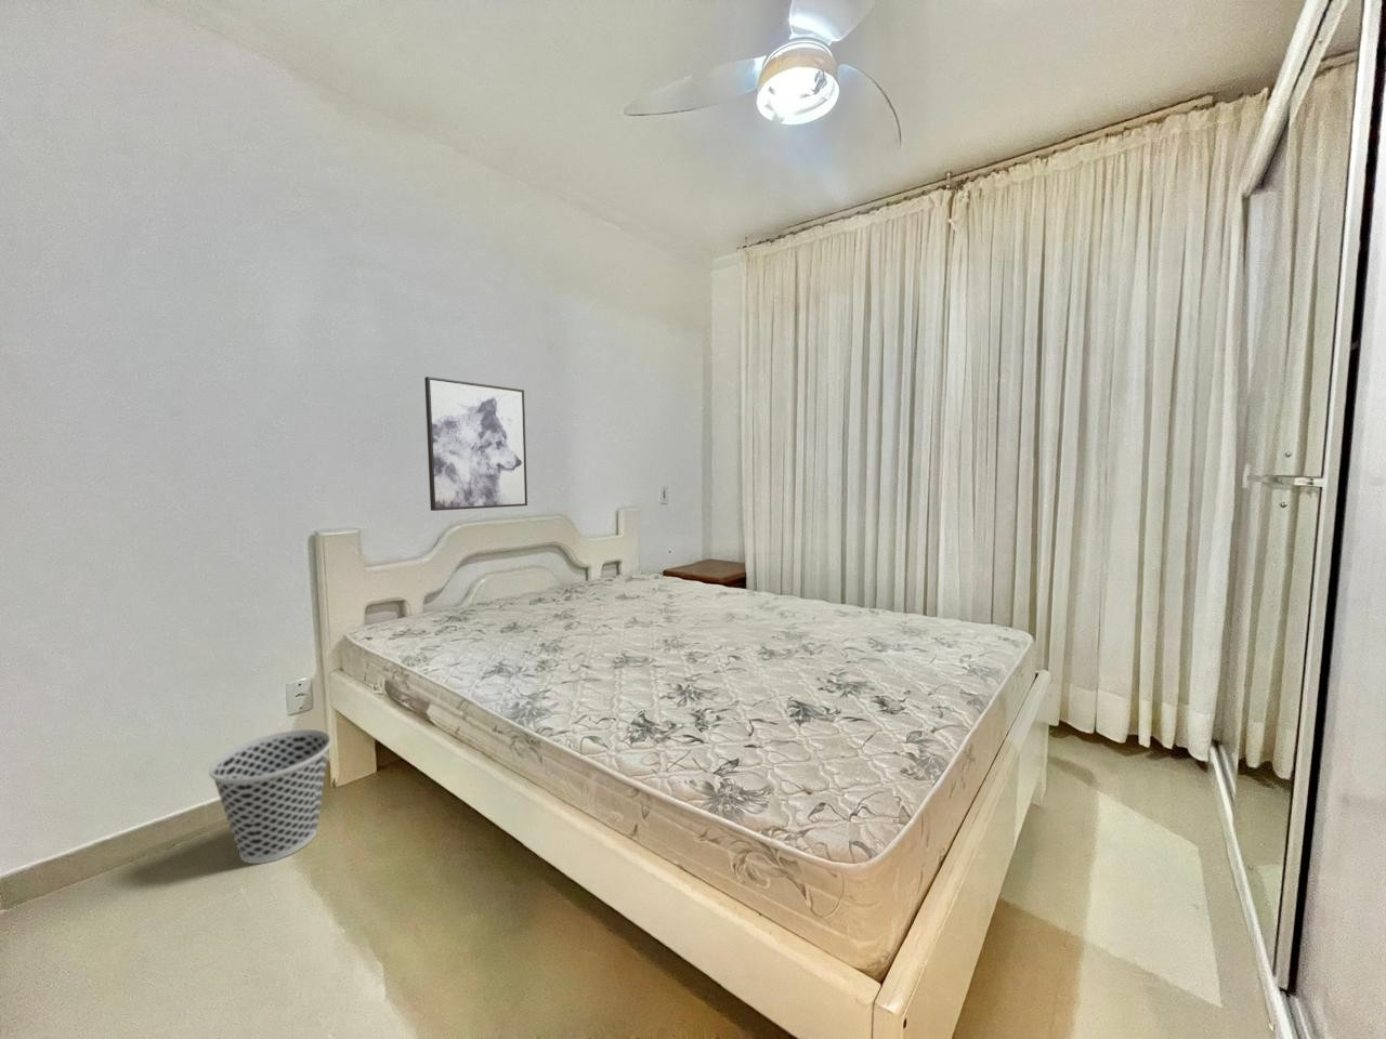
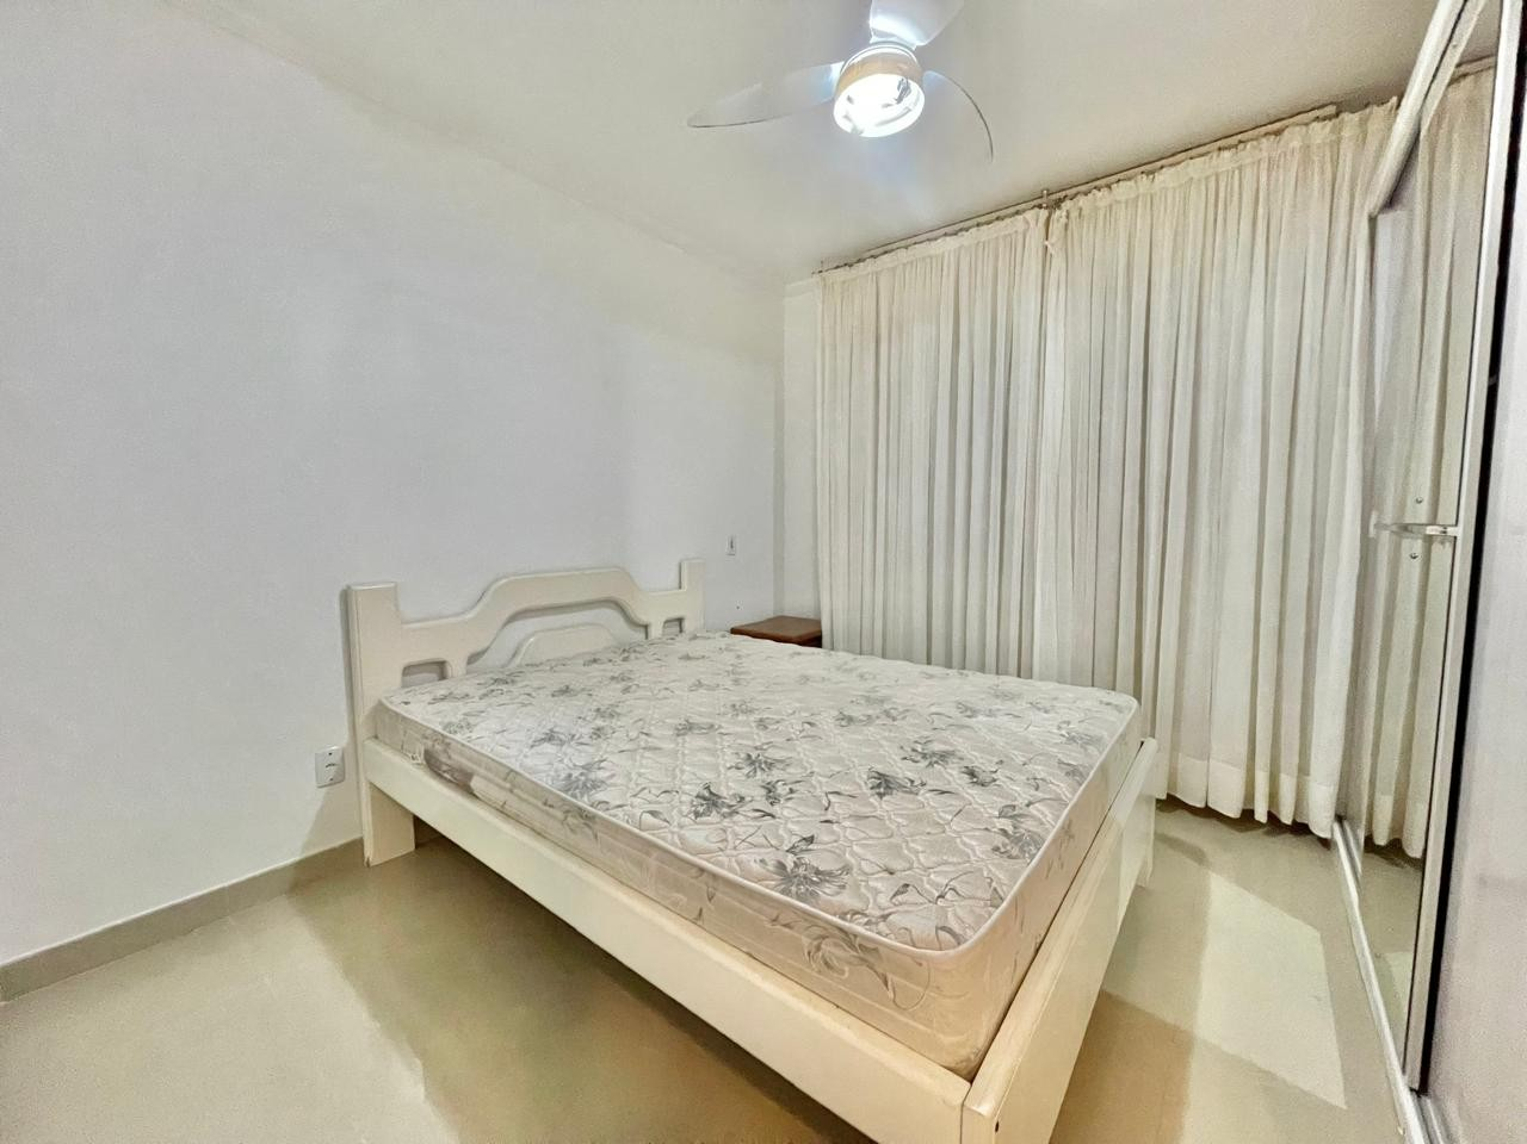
- wall art [423,375,528,512]
- wastebasket [208,728,333,864]
